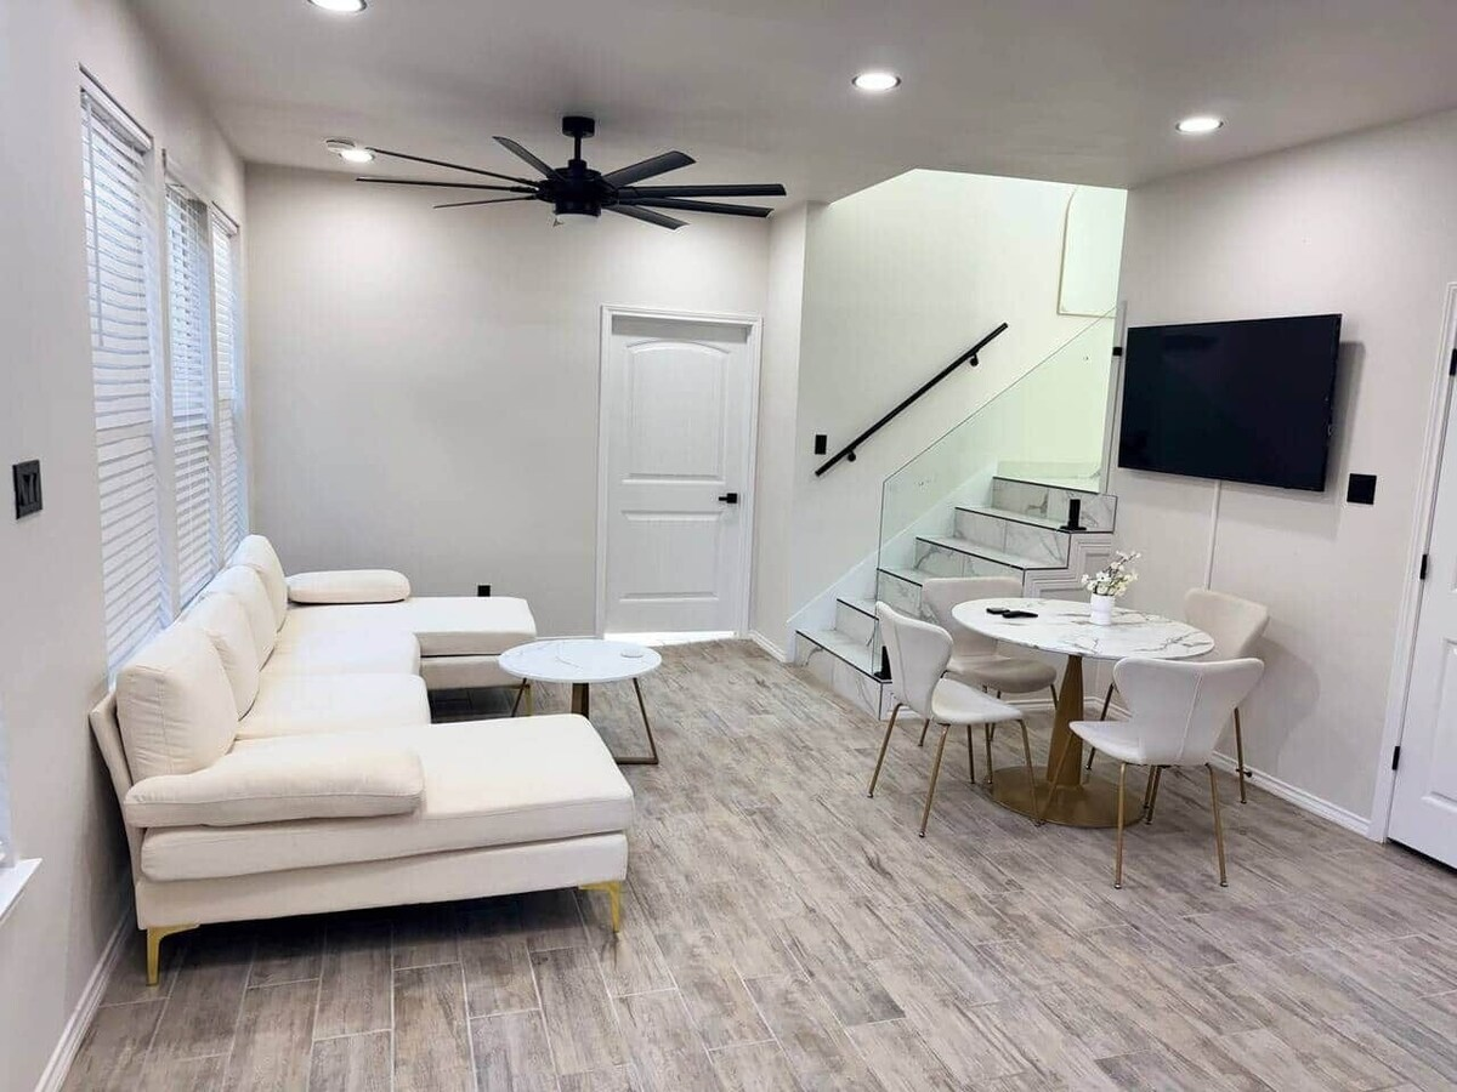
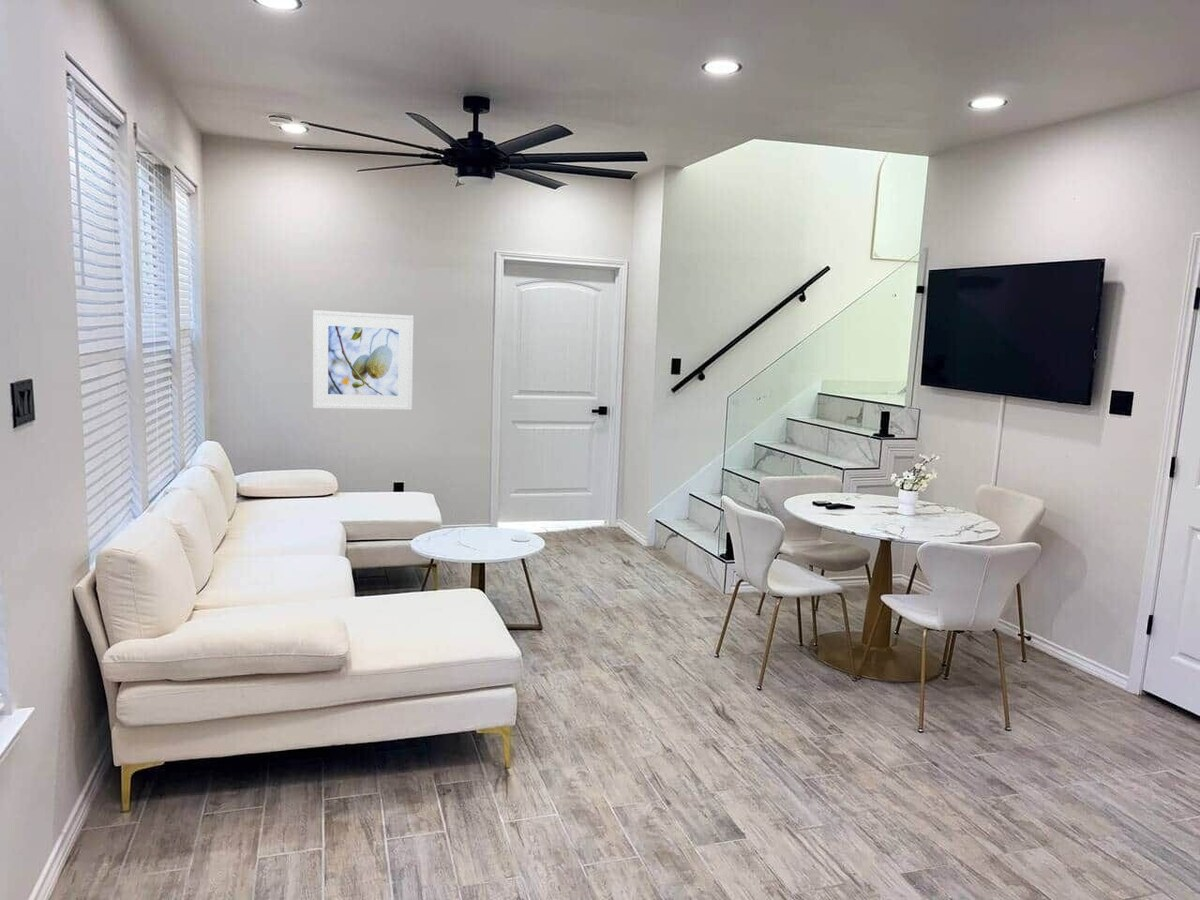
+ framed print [312,309,414,411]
